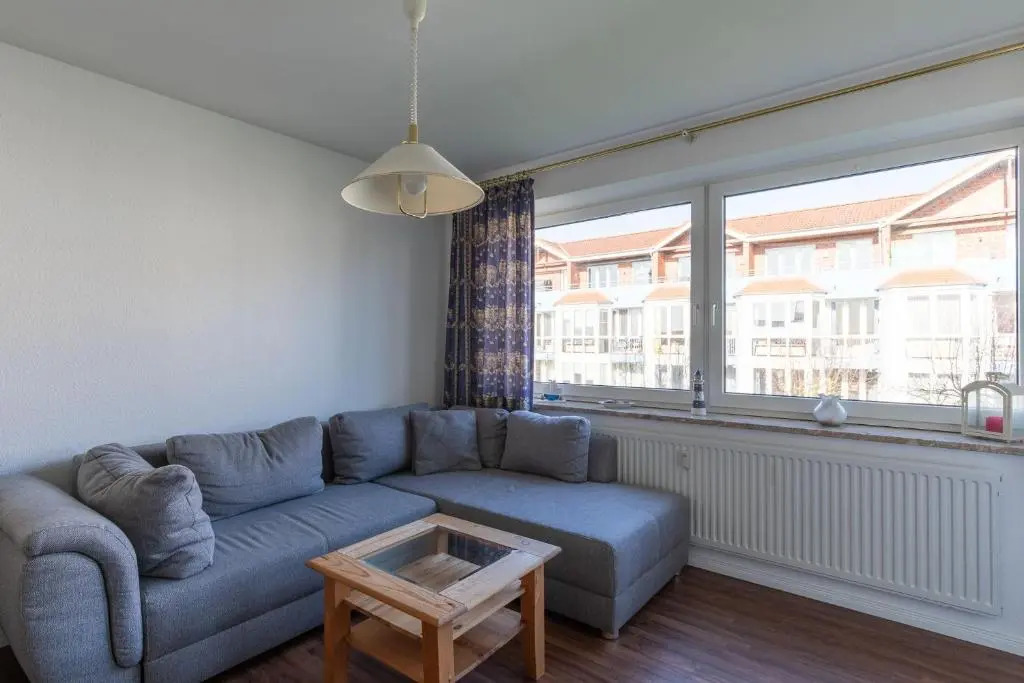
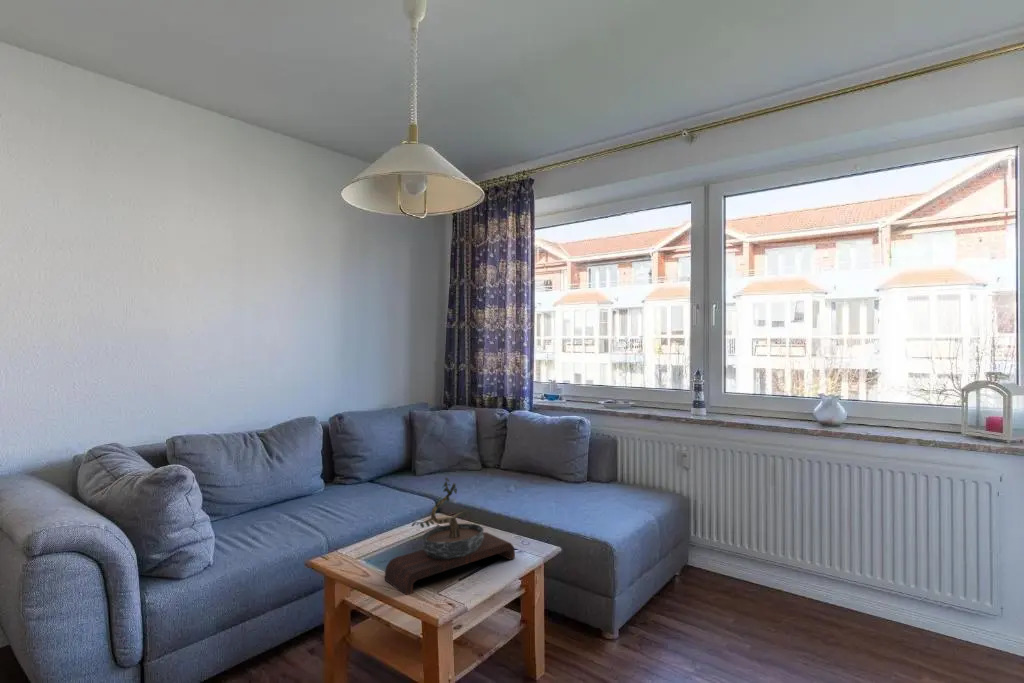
+ bonsai tree [384,477,516,596]
